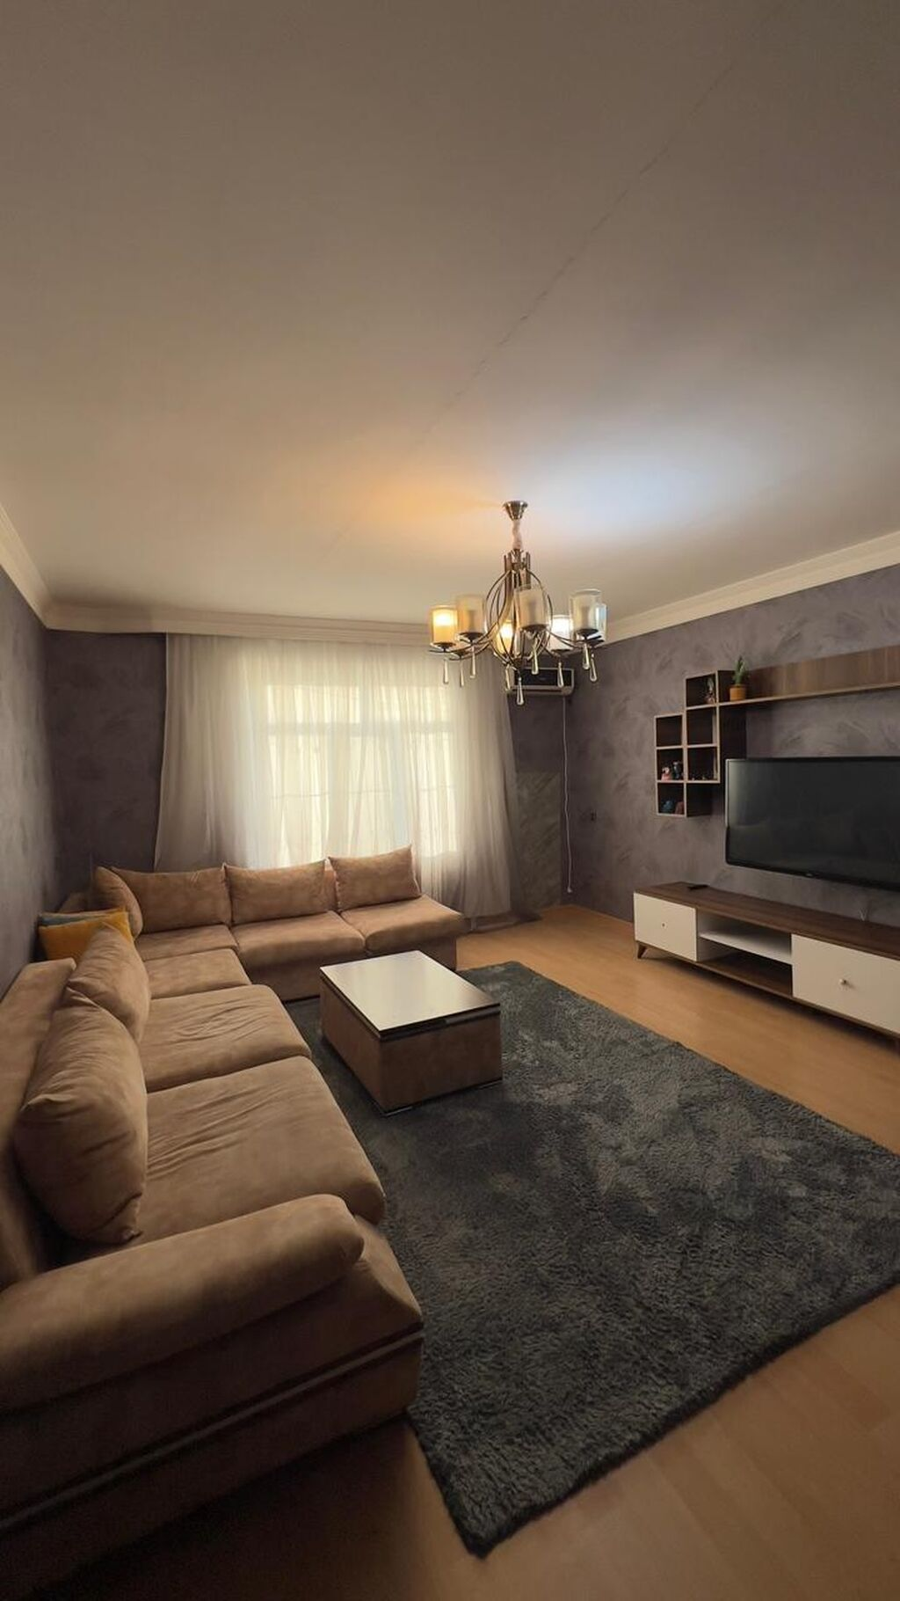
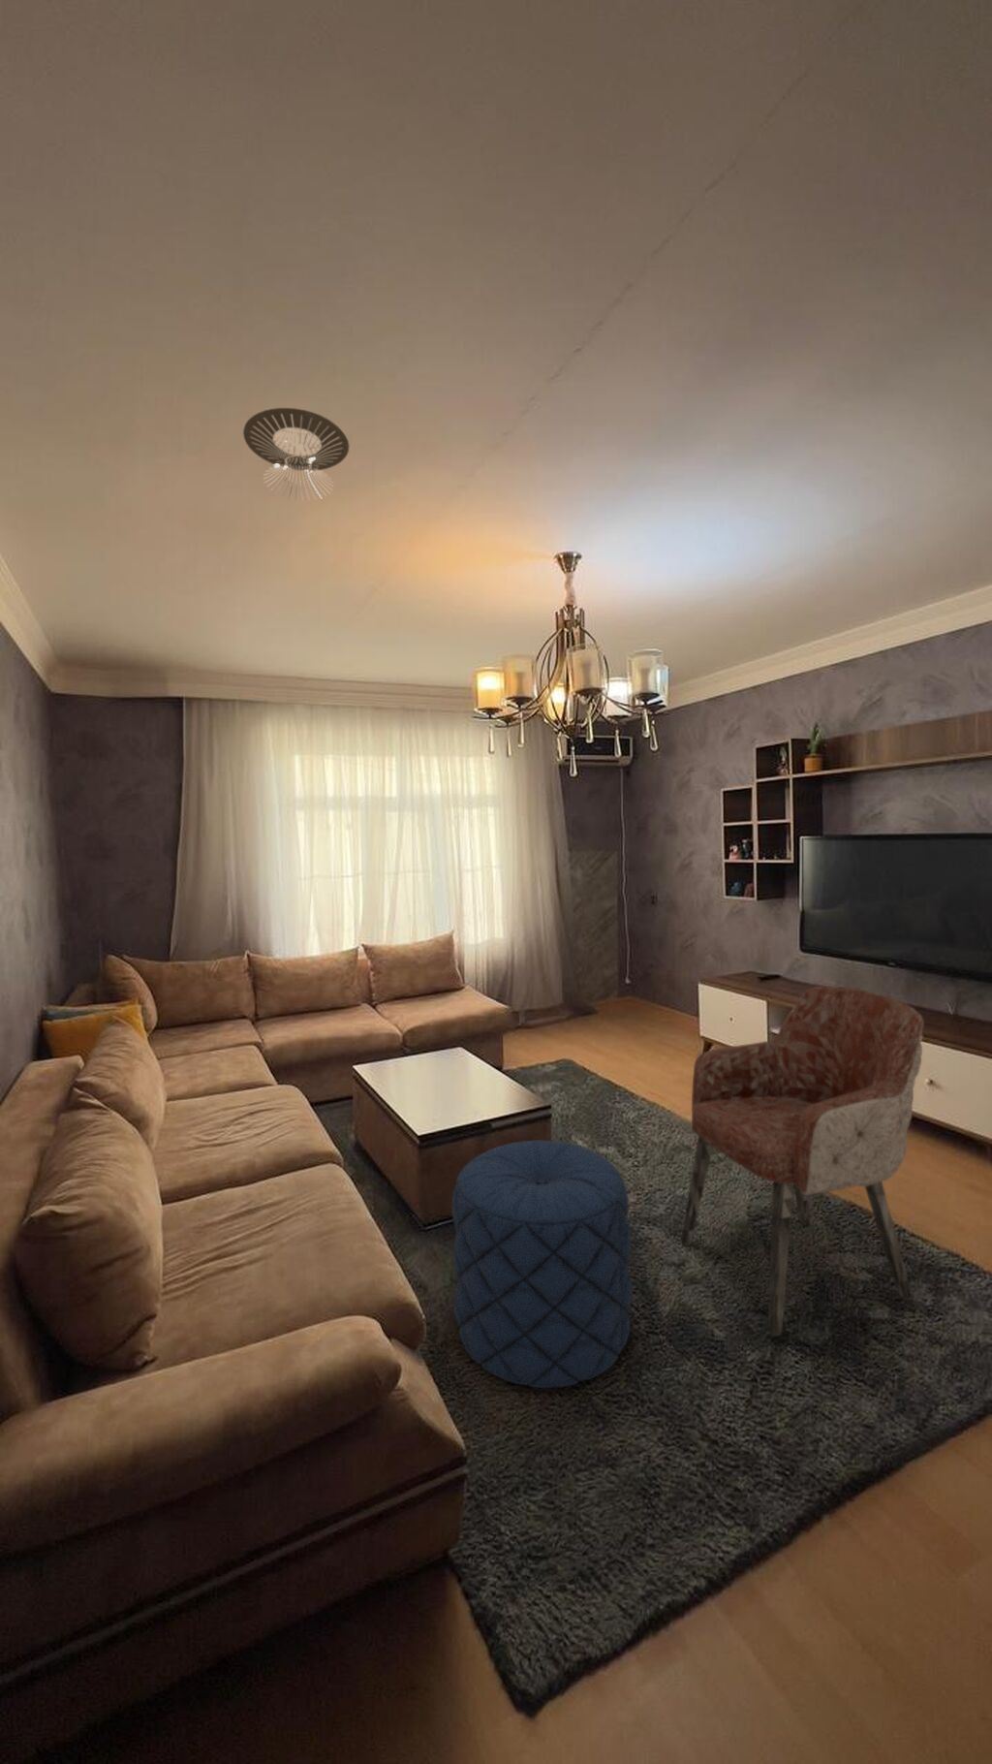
+ pouf [451,1140,633,1388]
+ armchair [680,985,924,1336]
+ recessed light [242,407,351,502]
